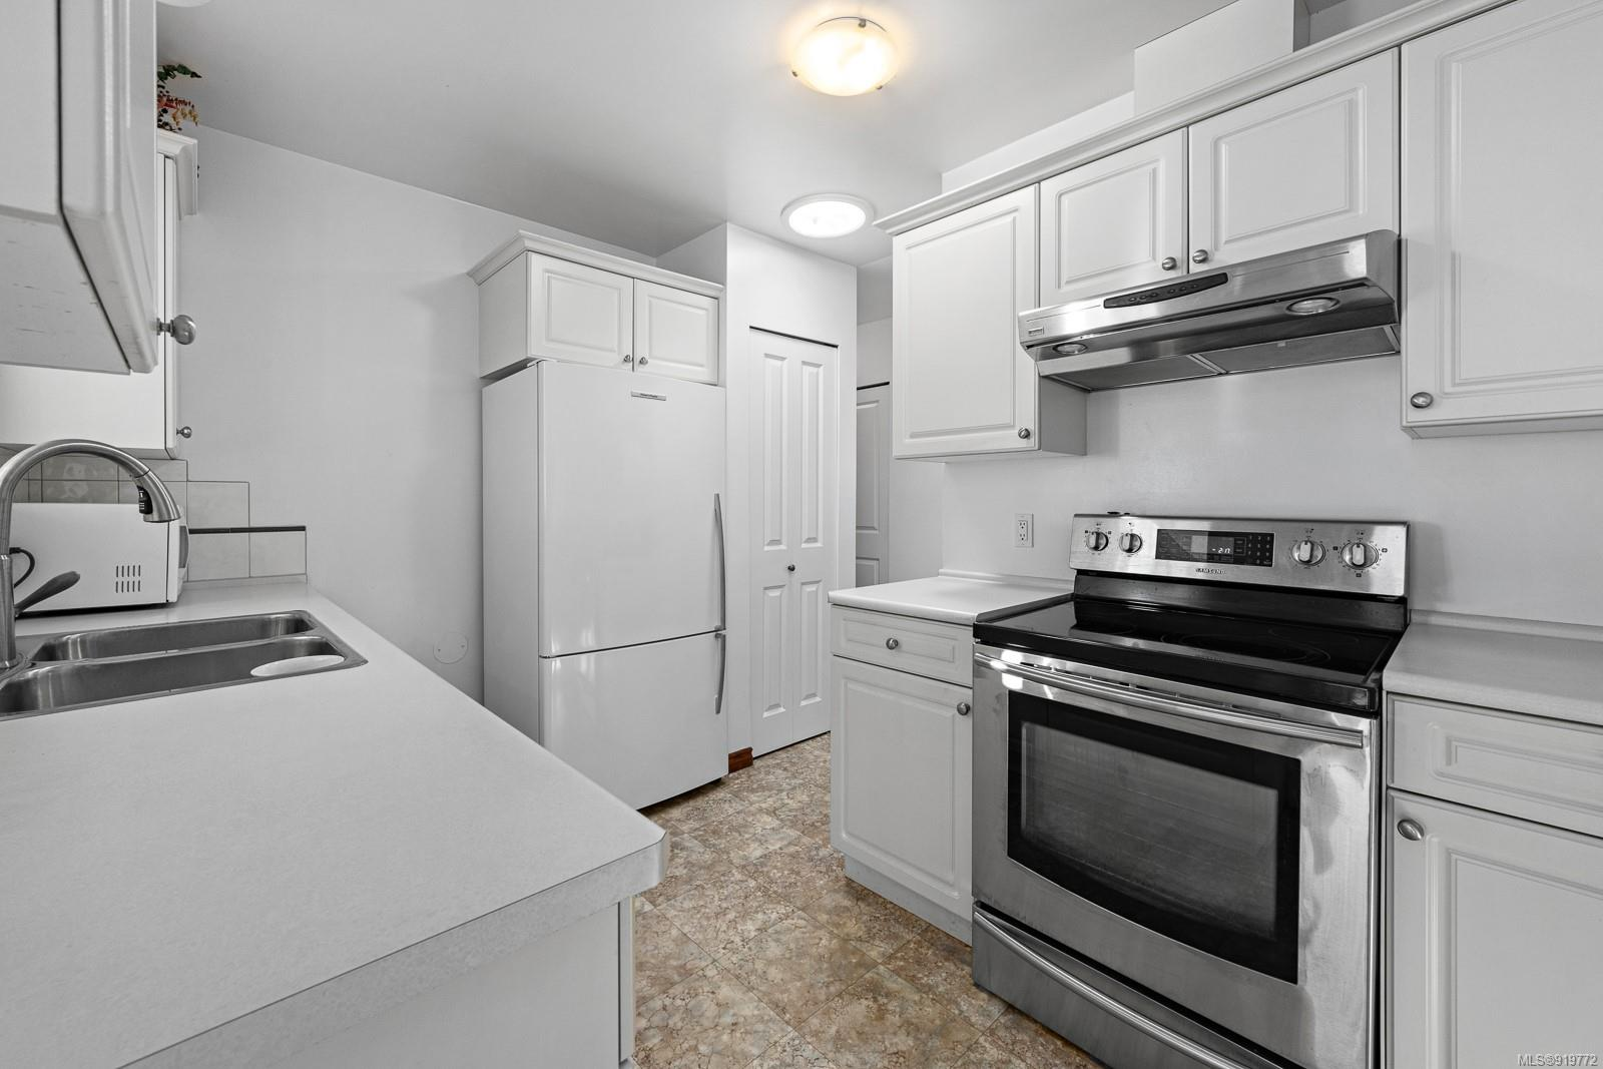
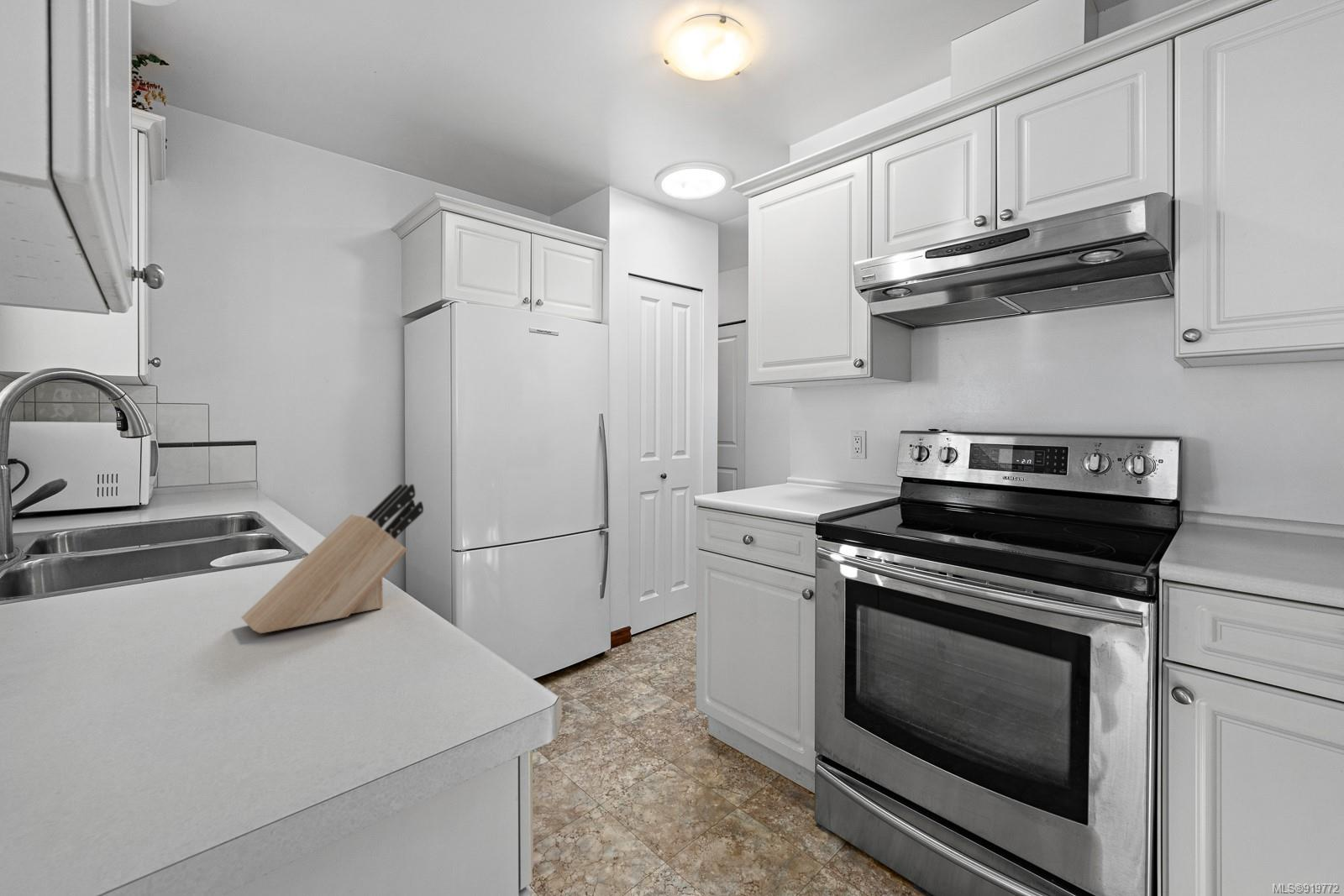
+ knife block [240,484,424,634]
